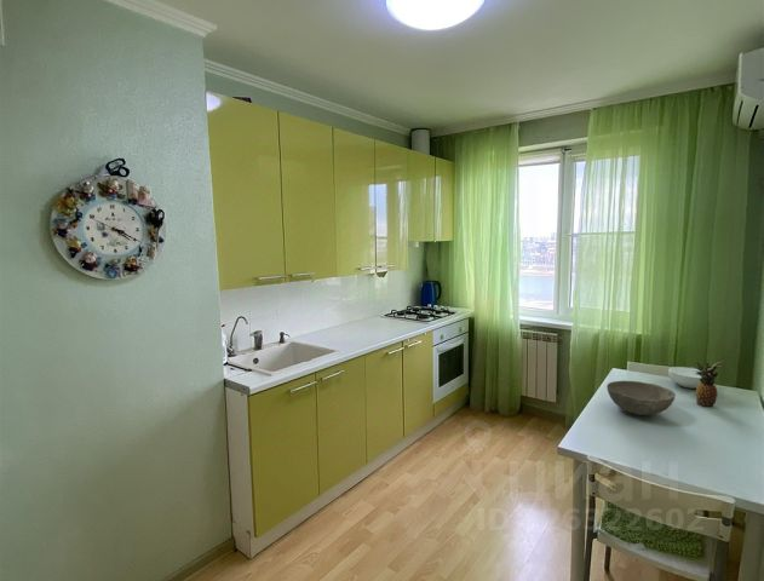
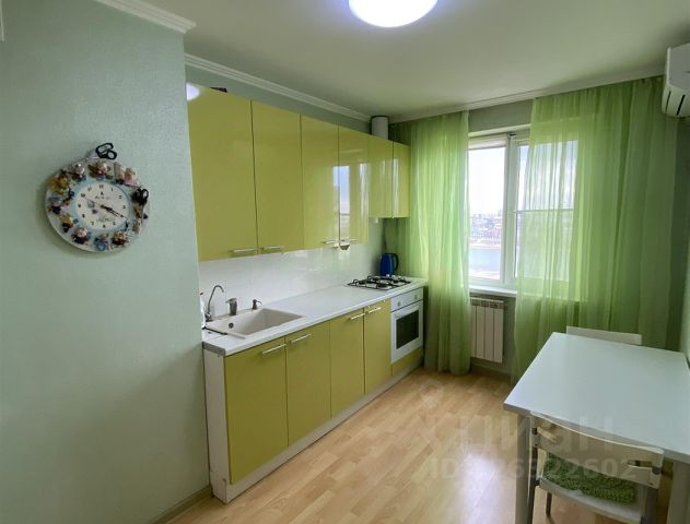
- fruit [690,358,723,408]
- cereal bowl [667,366,701,390]
- bowl [605,380,677,416]
